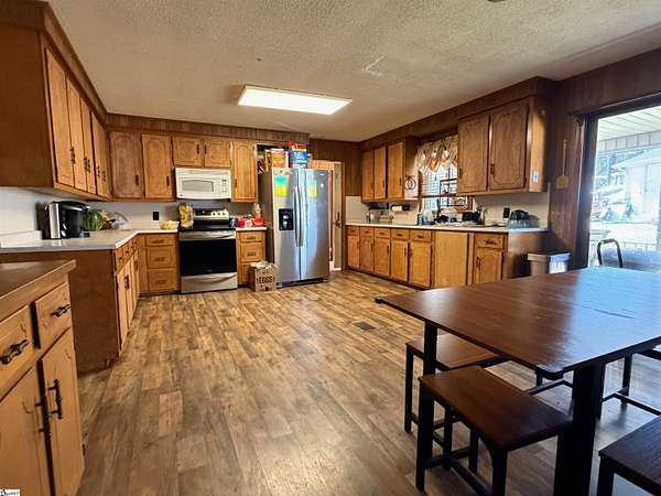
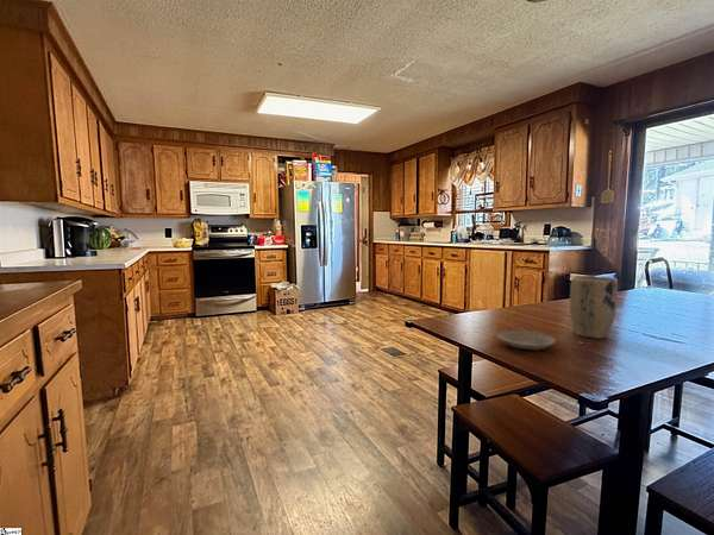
+ plant pot [569,275,619,340]
+ plate [496,329,557,351]
